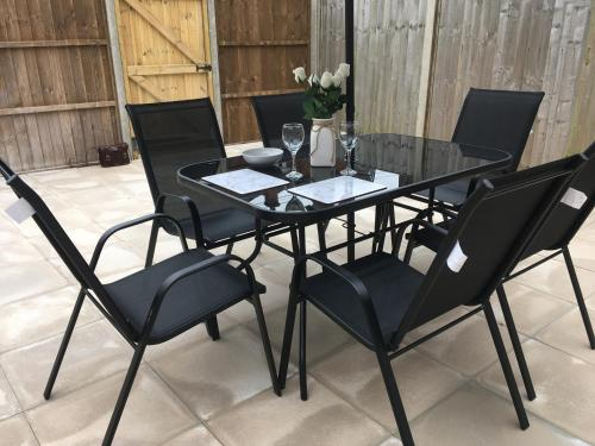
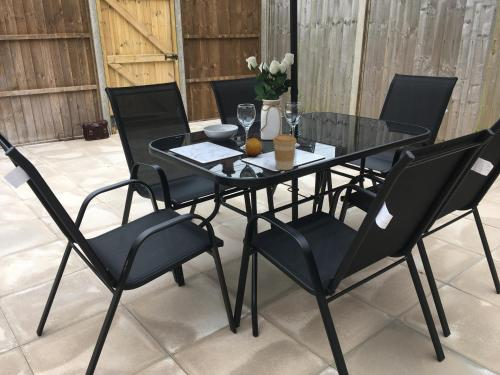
+ fruit [244,137,263,158]
+ coffee cup [272,133,298,171]
